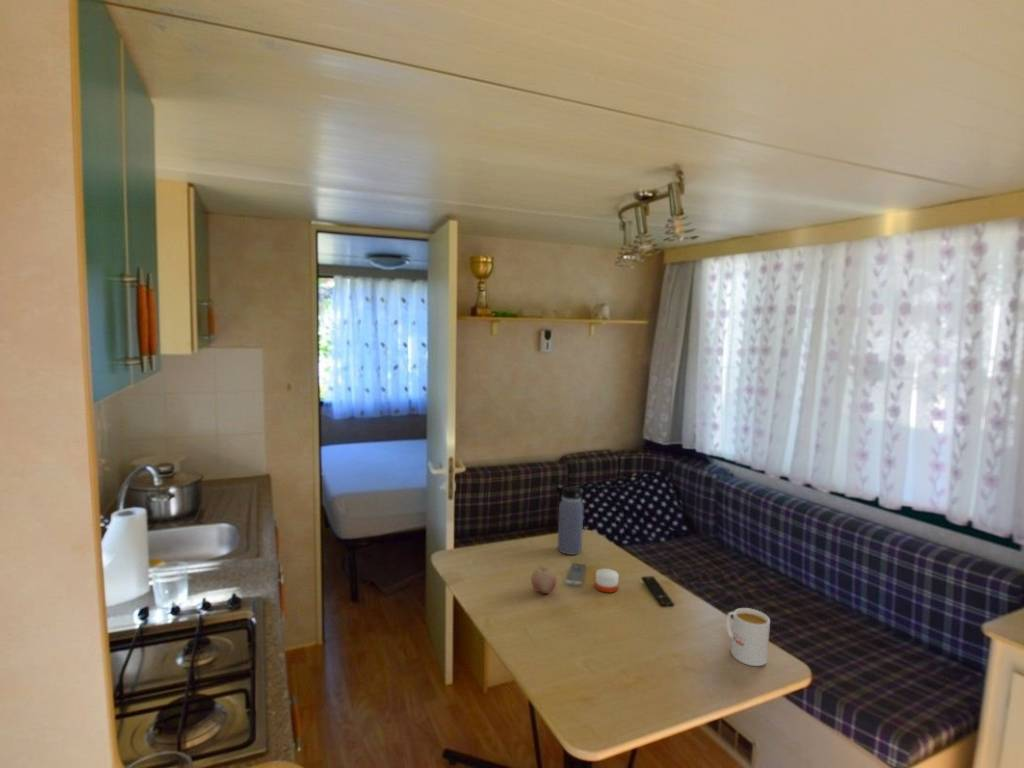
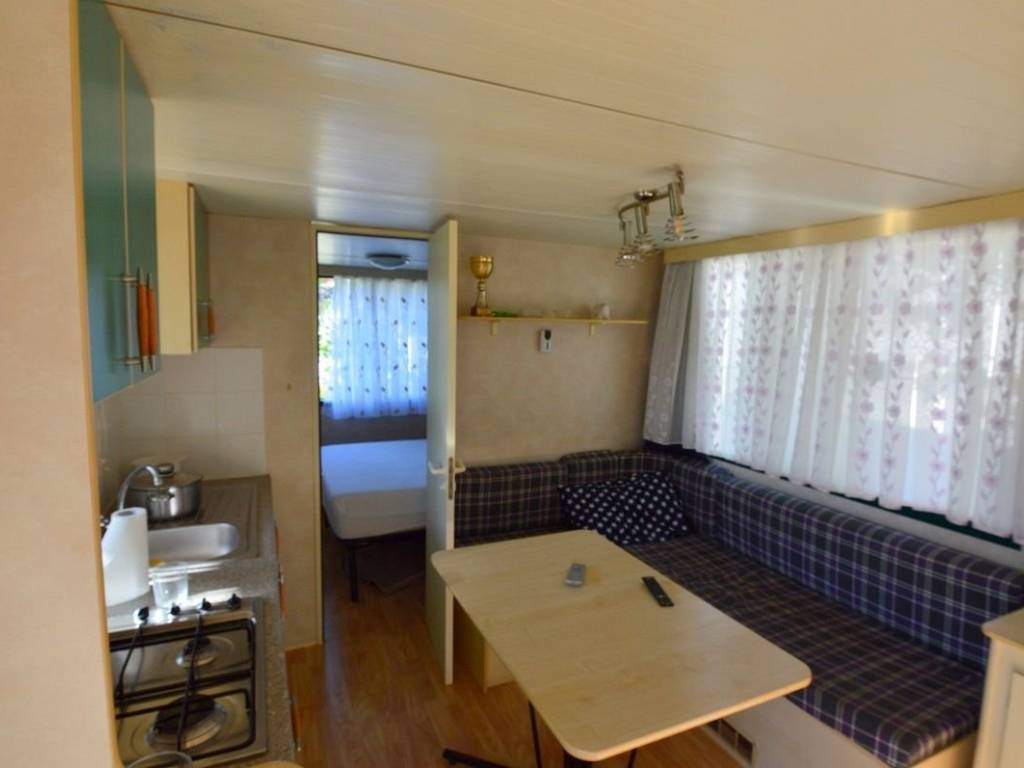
- candle [594,562,620,594]
- water bottle [557,478,584,556]
- fruit [530,564,558,595]
- mug [725,607,771,667]
